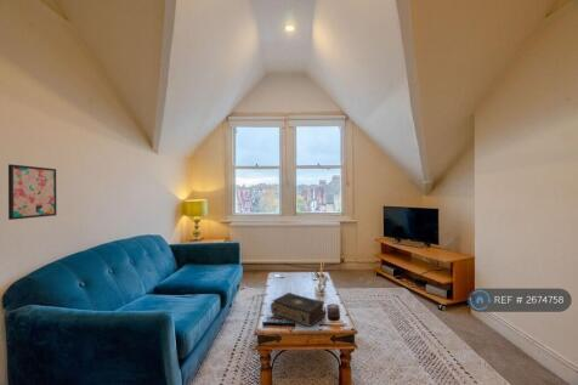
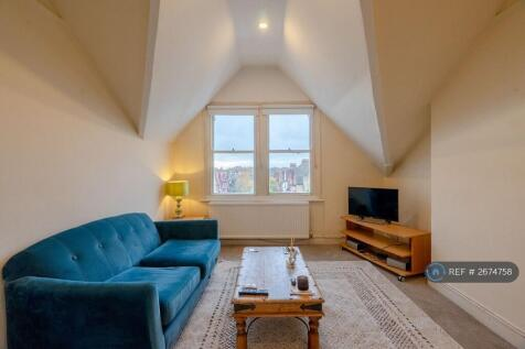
- book [270,291,327,328]
- wall art [7,163,57,221]
